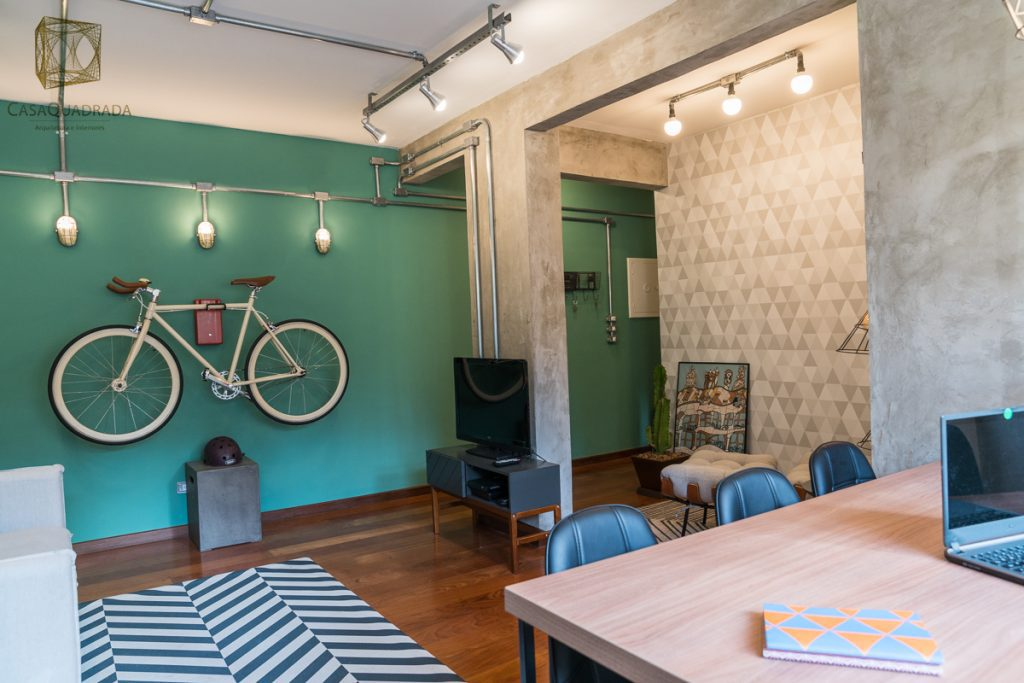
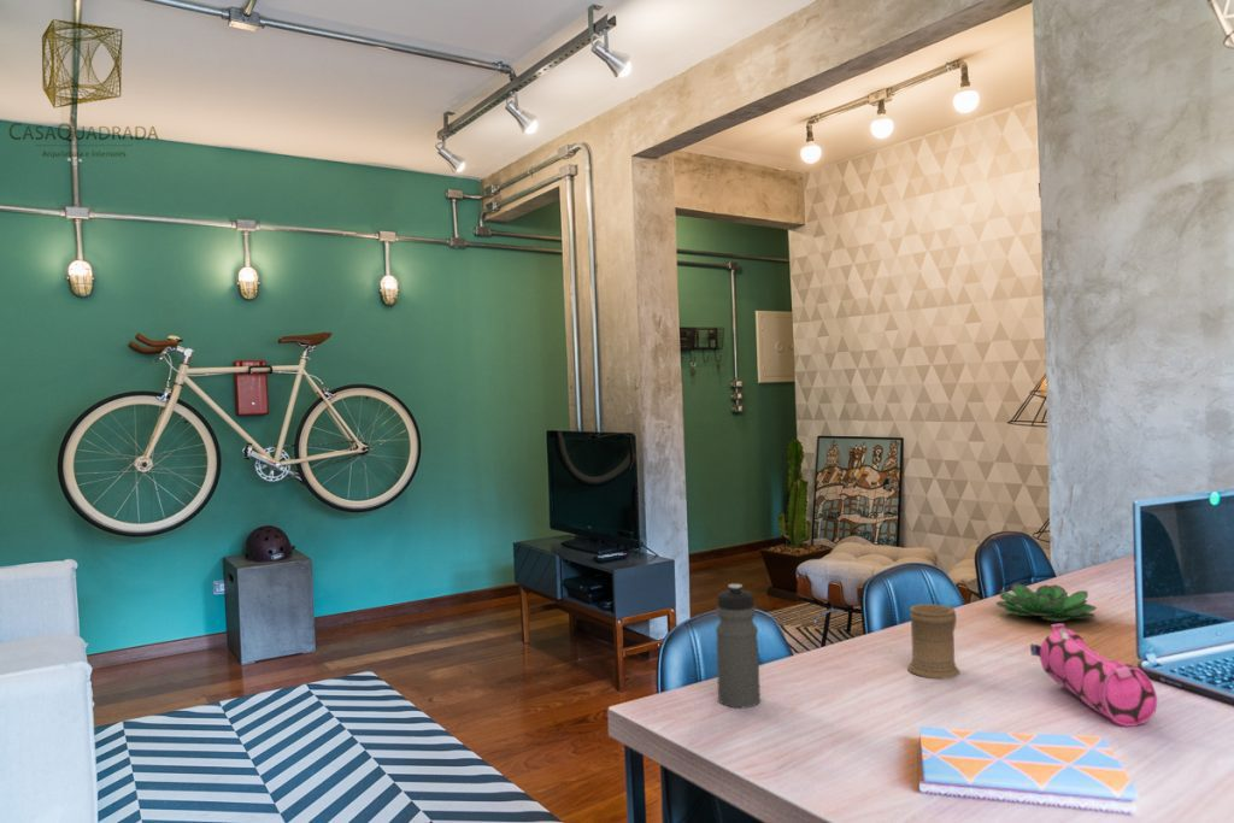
+ pencil case [1029,623,1158,728]
+ mug [906,602,962,680]
+ water bottle [715,583,762,709]
+ succulent plant [994,582,1098,623]
